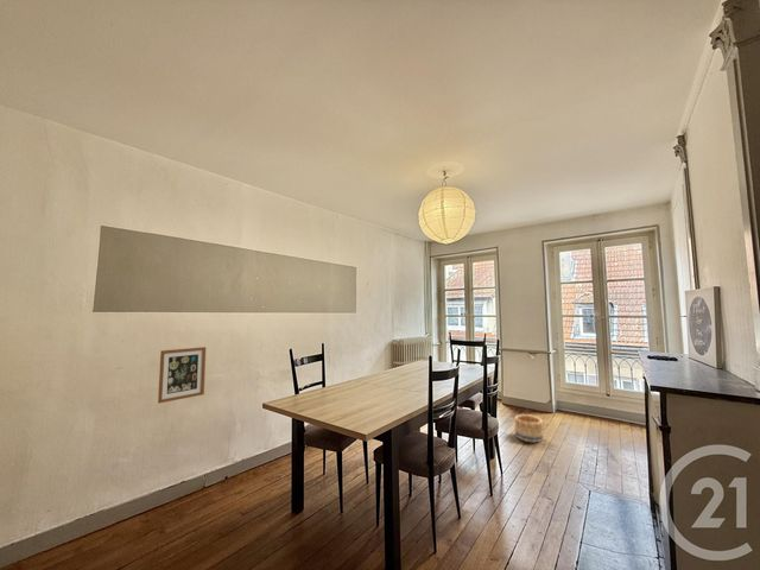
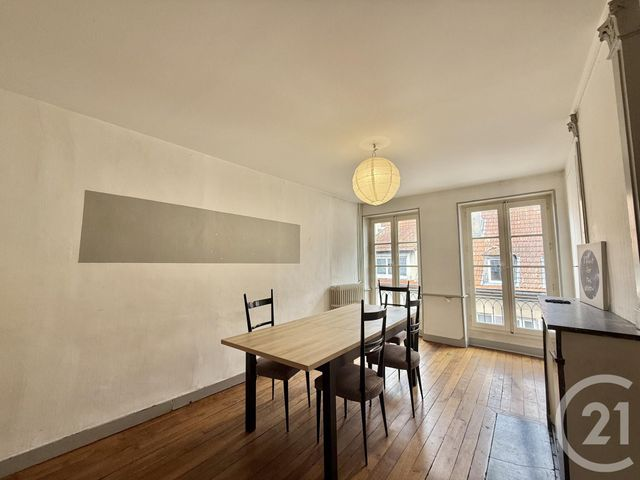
- basket [513,413,544,444]
- wall art [157,346,207,404]
